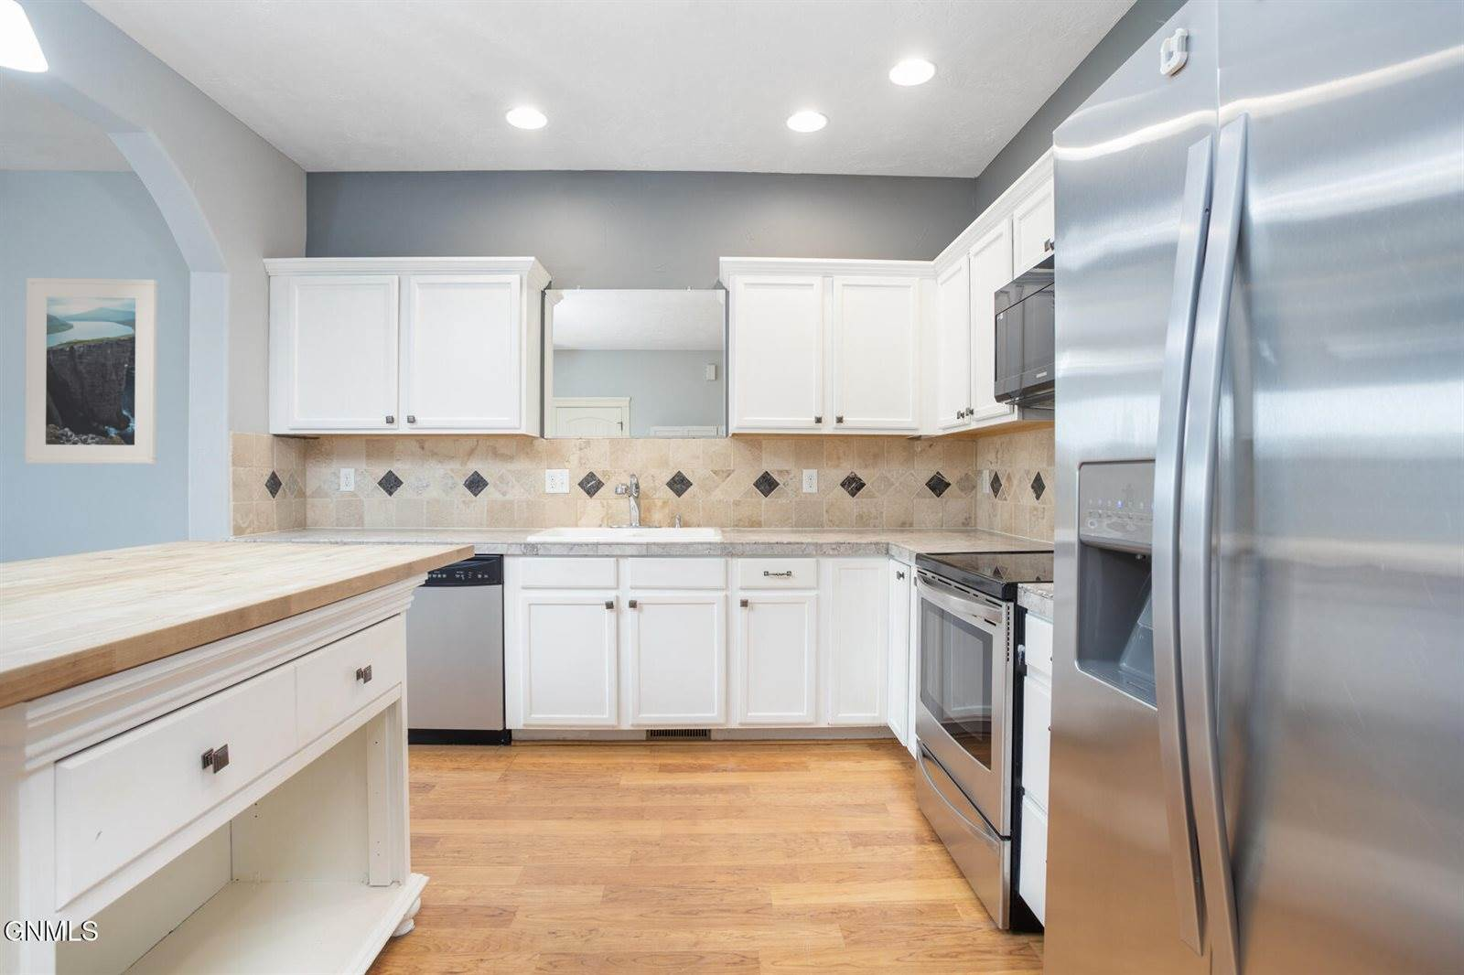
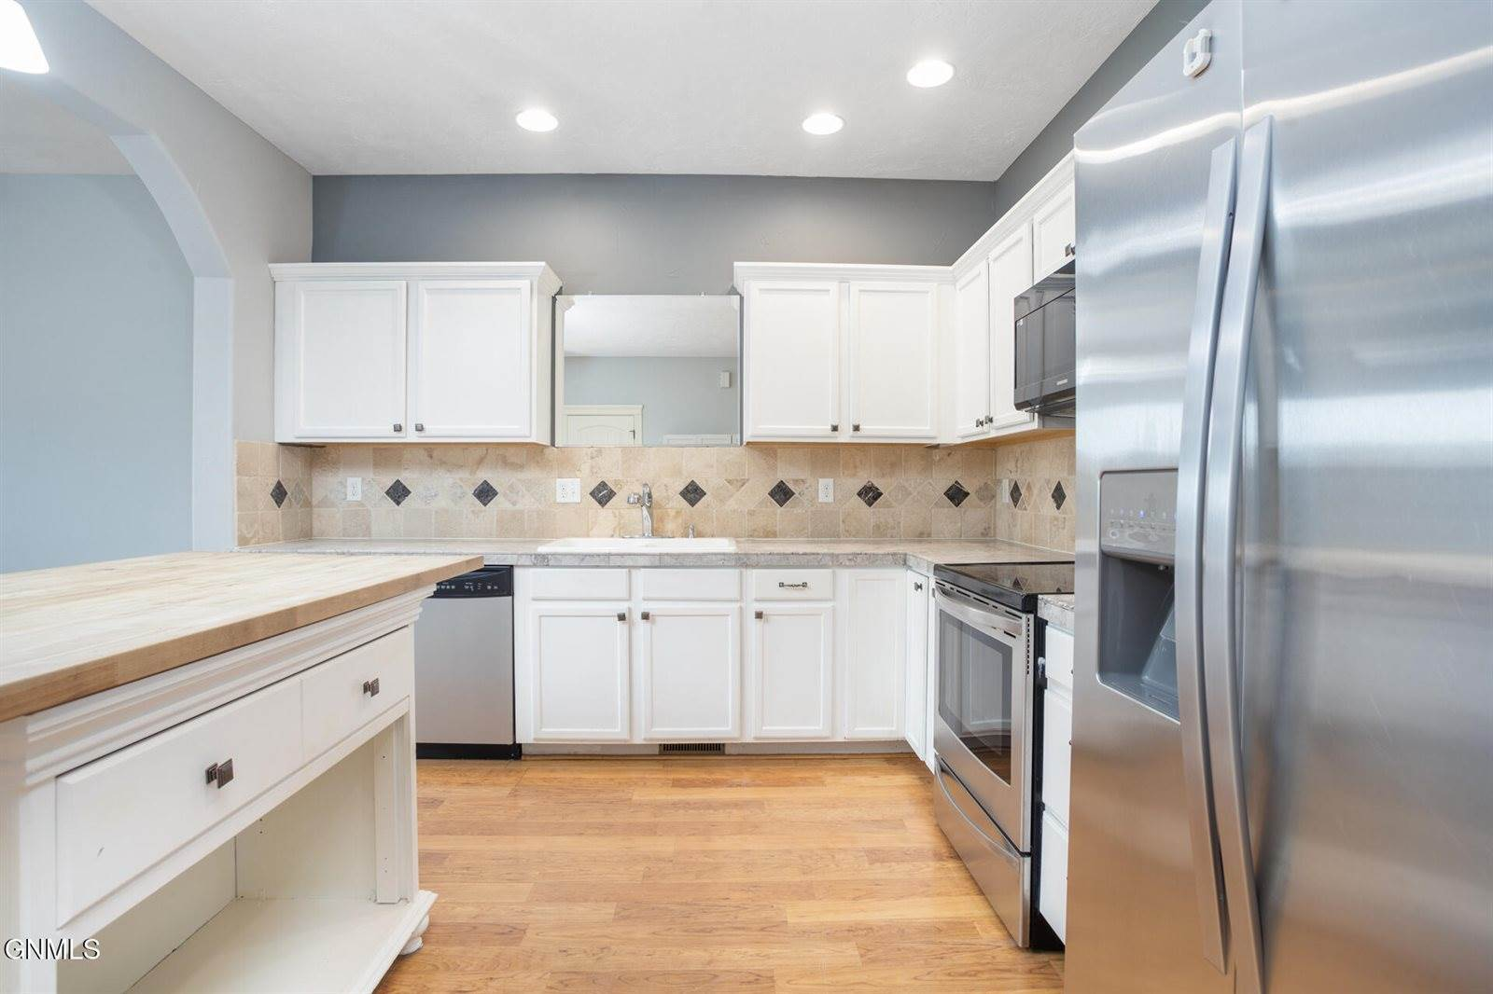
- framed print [25,277,158,465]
